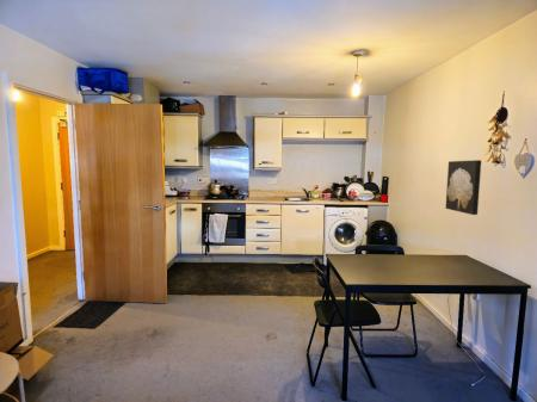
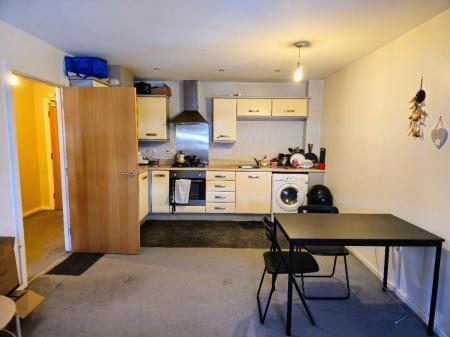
- wall art [445,159,482,216]
